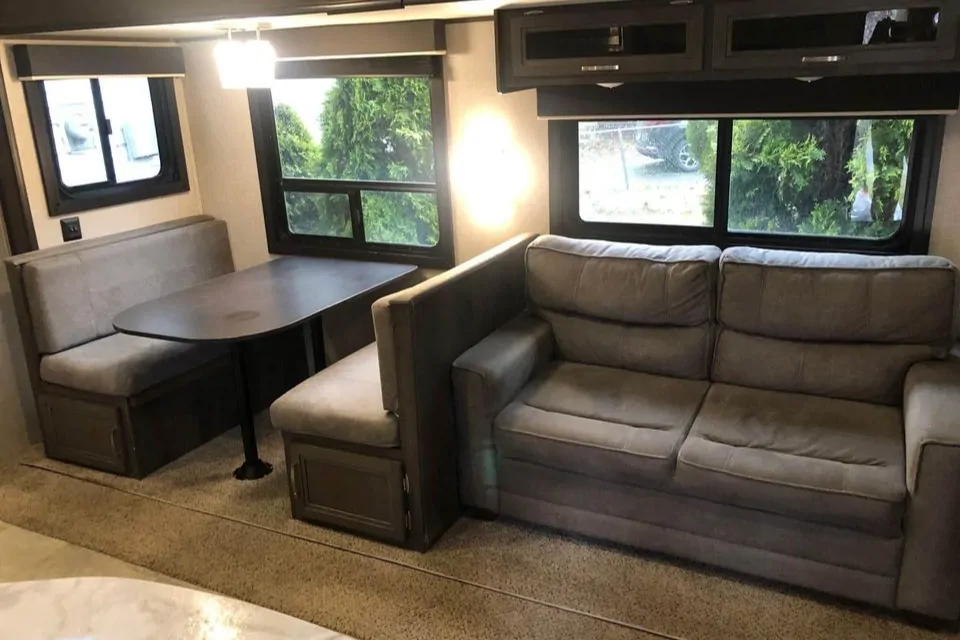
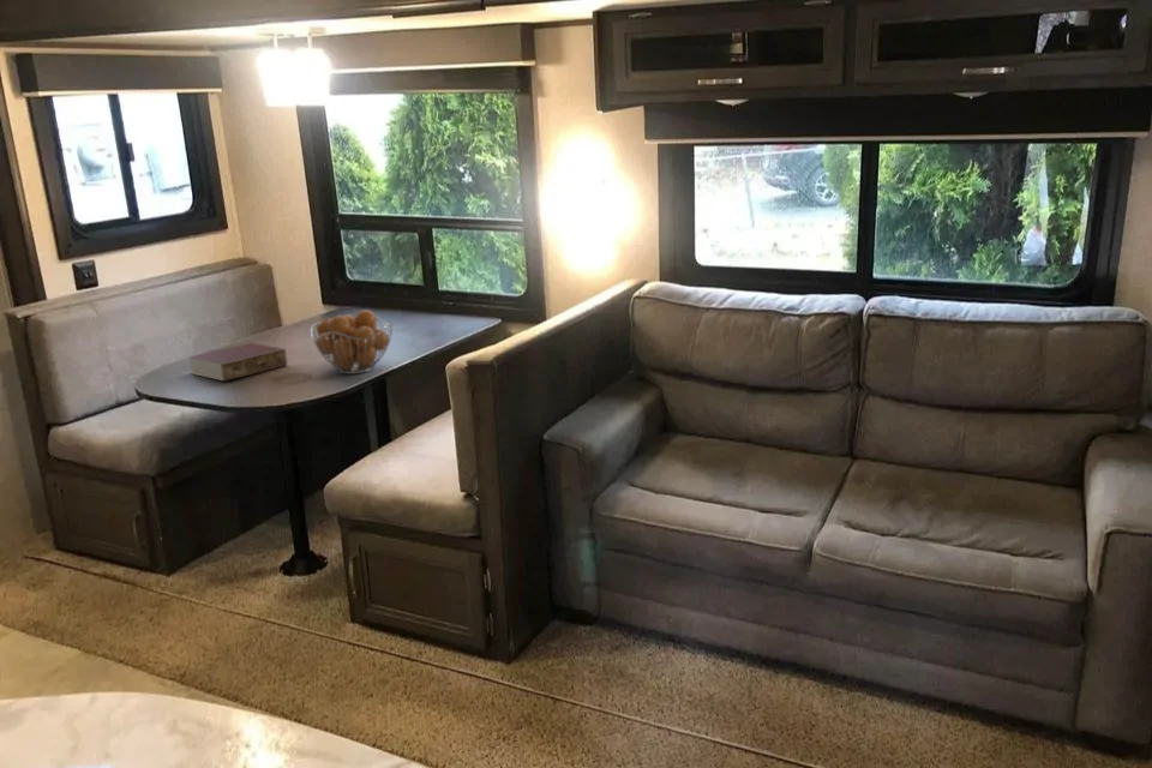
+ fruit basket [310,308,394,374]
+ book [187,342,288,382]
